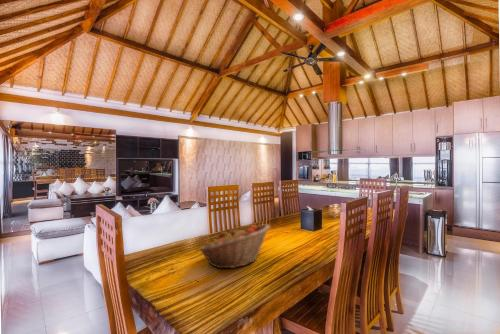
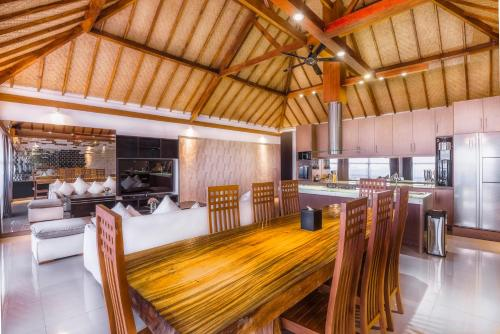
- fruit basket [198,223,271,270]
